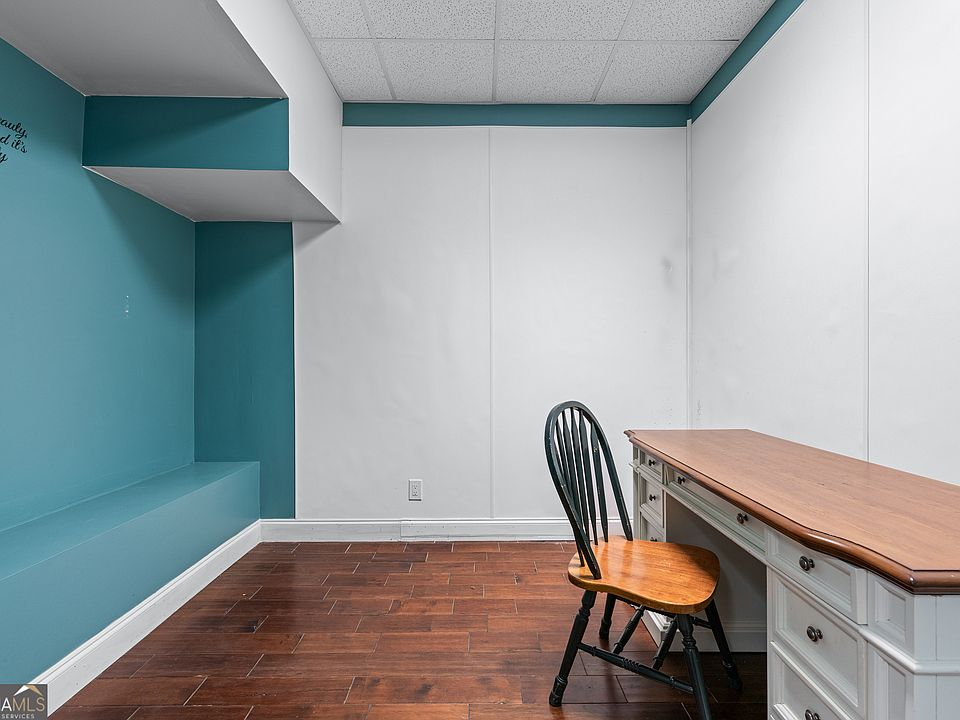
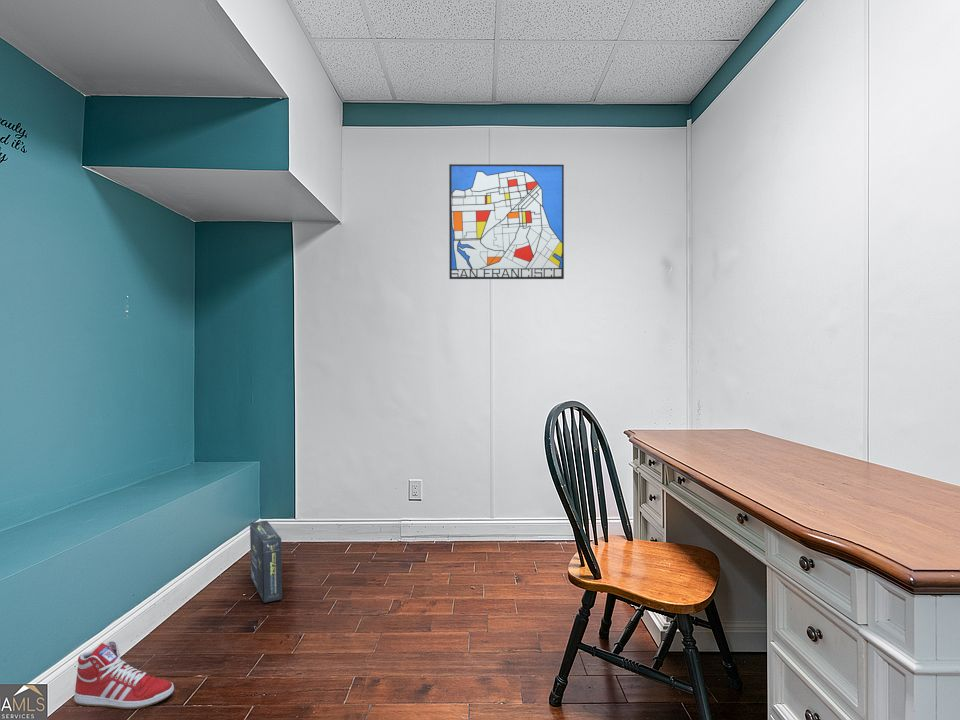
+ wall art [448,163,565,280]
+ sneaker [73,640,175,710]
+ box [249,520,283,604]
